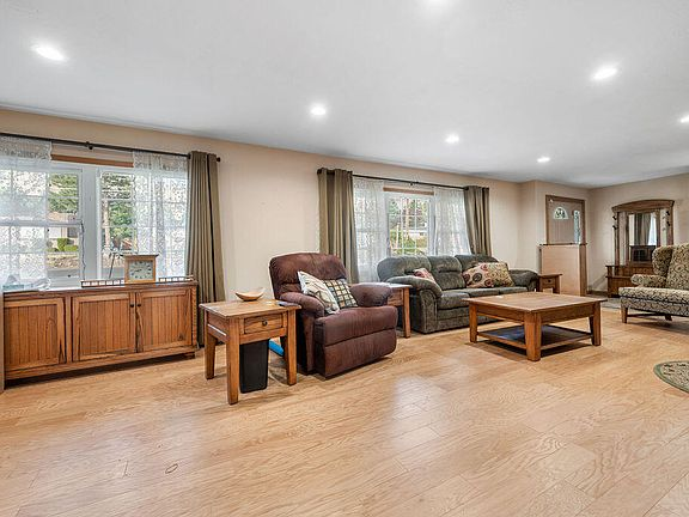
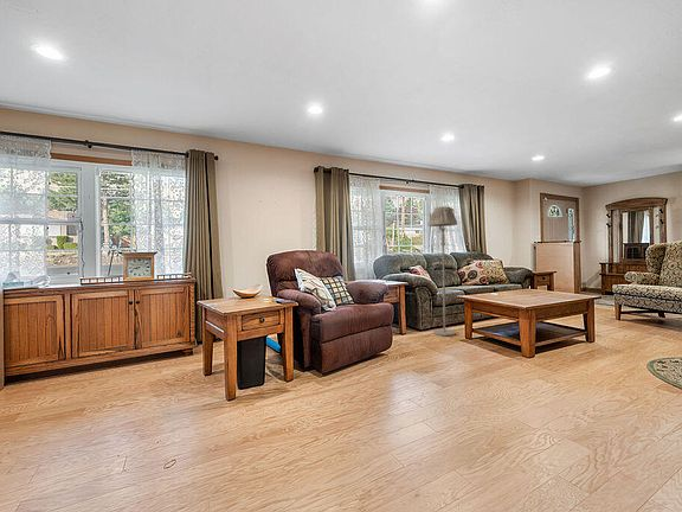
+ floor lamp [427,205,458,337]
